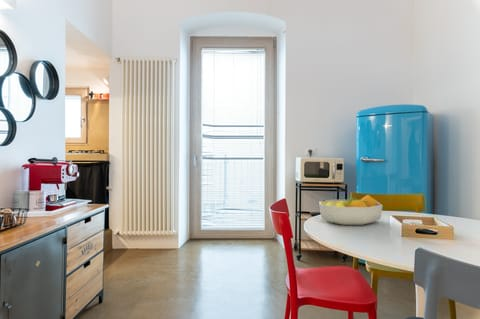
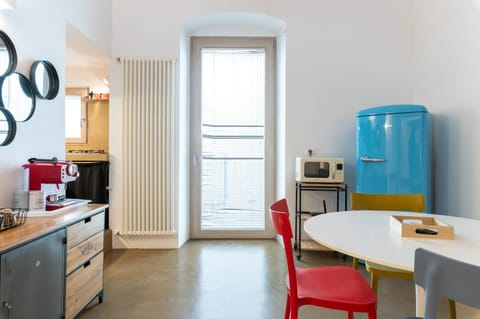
- fruit bowl [318,194,384,226]
